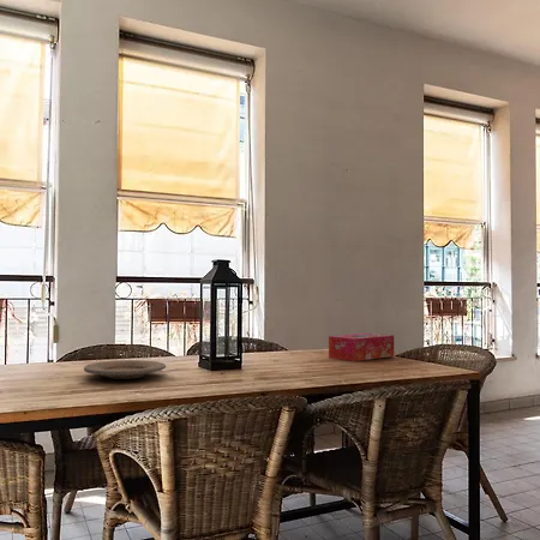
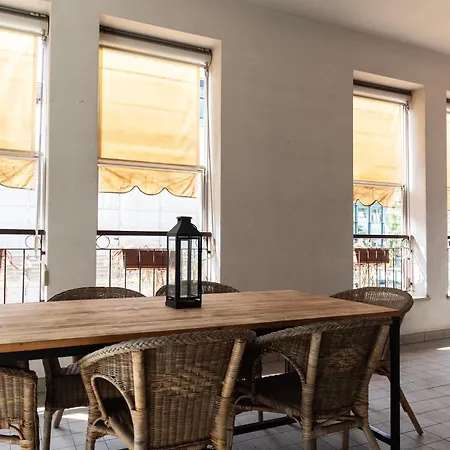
- plate [83,359,167,380]
- tissue box [328,332,395,362]
